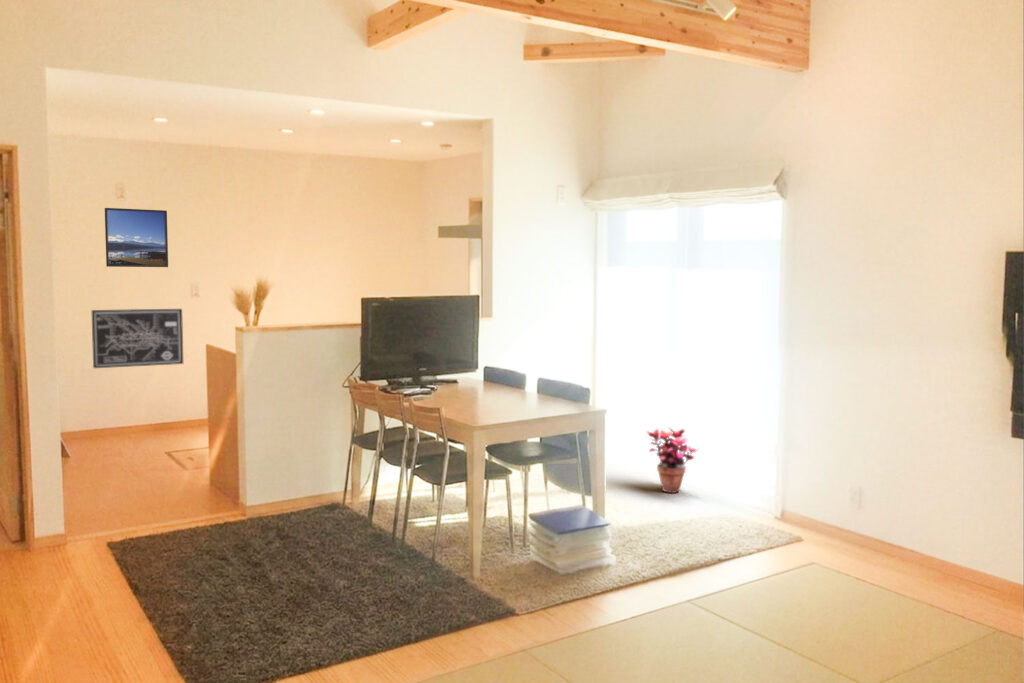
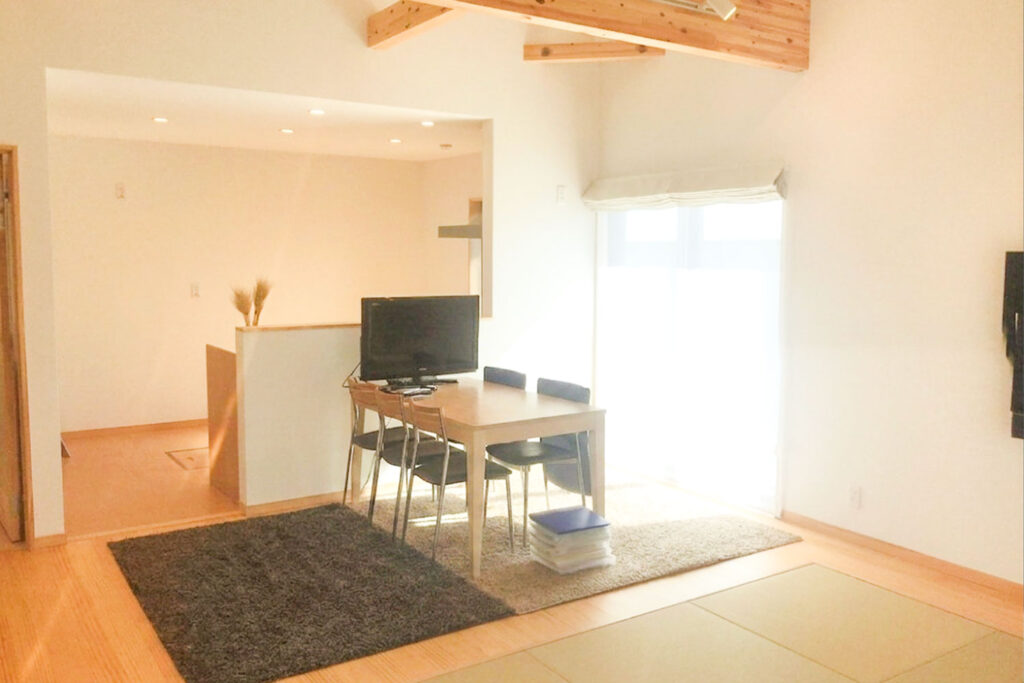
- wall art [90,308,184,369]
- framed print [104,207,169,268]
- potted plant [645,427,700,494]
